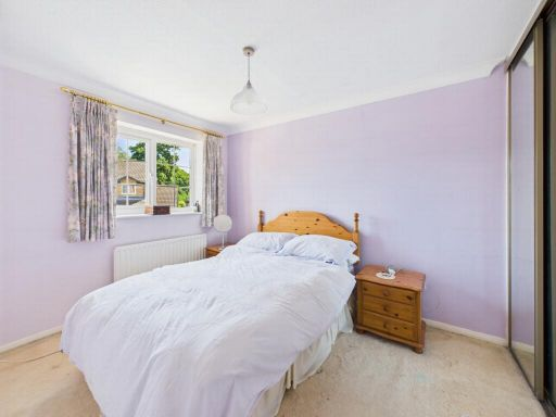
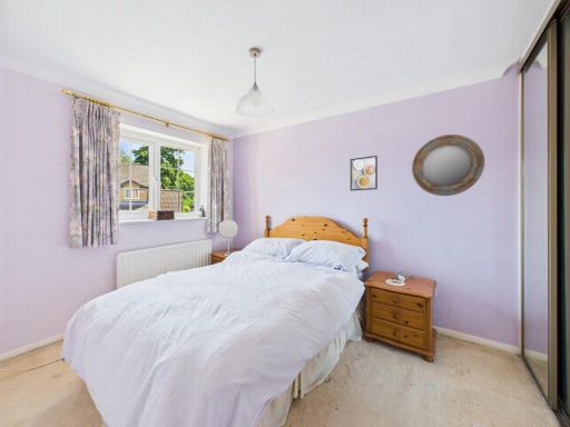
+ home mirror [411,133,485,197]
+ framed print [350,155,379,192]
